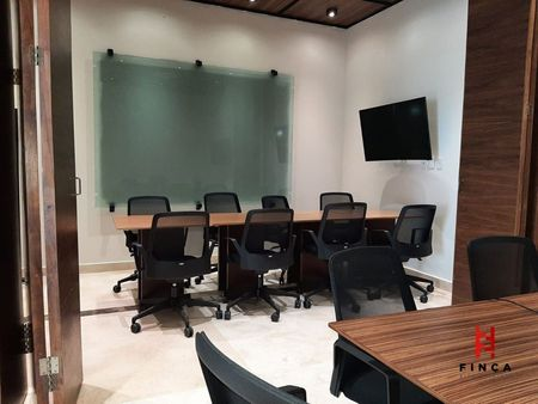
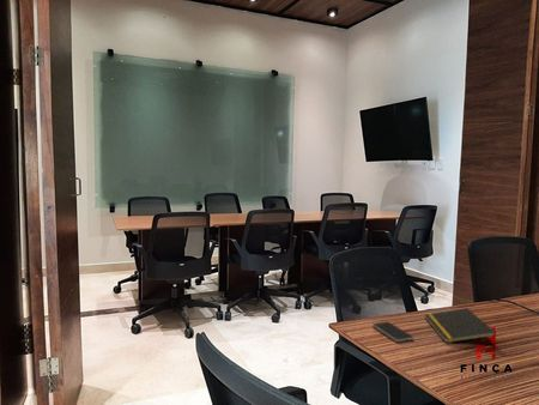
+ notepad [423,307,497,344]
+ smartphone [371,321,414,343]
